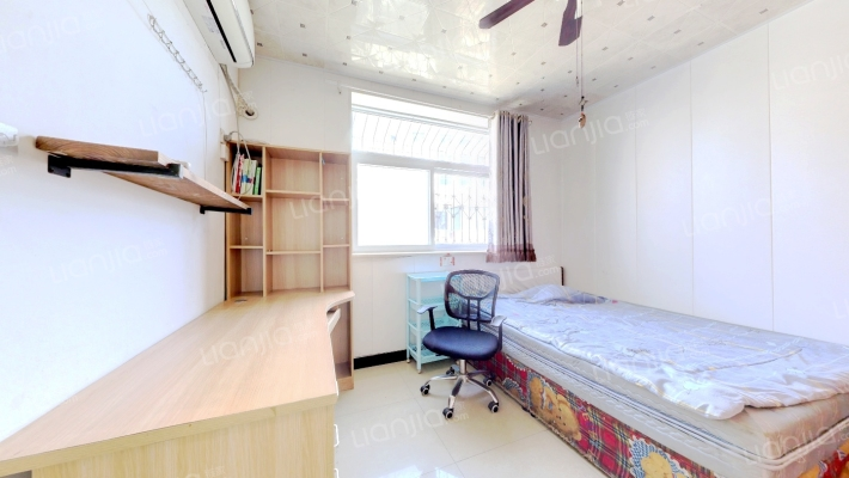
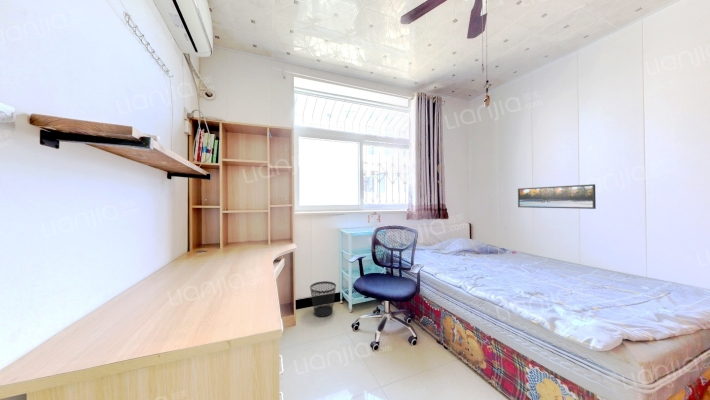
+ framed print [517,183,597,210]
+ wastebasket [309,280,337,318]
